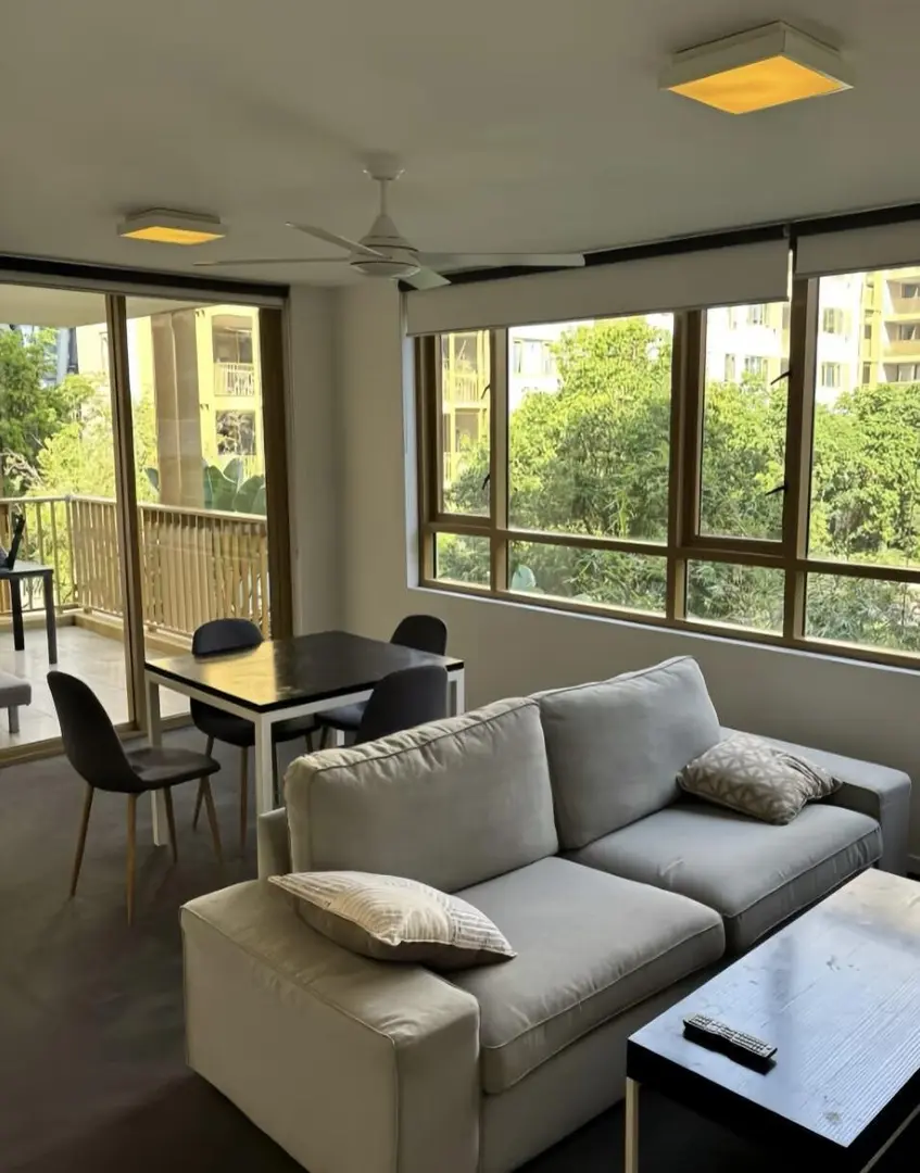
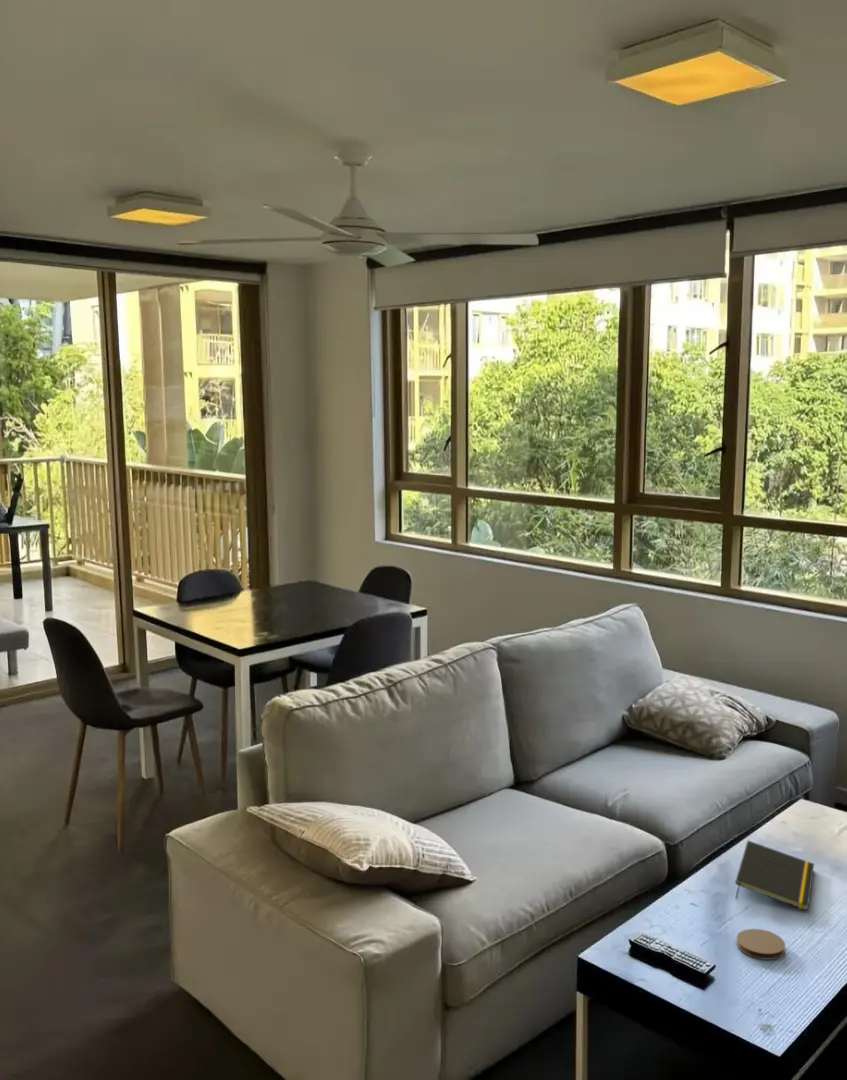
+ coaster [736,928,786,961]
+ notepad [734,840,815,912]
